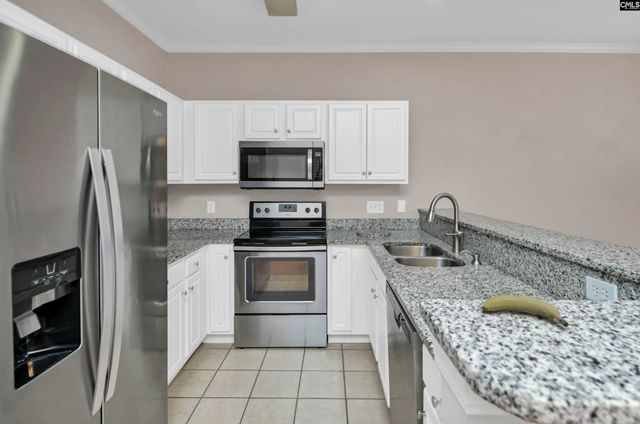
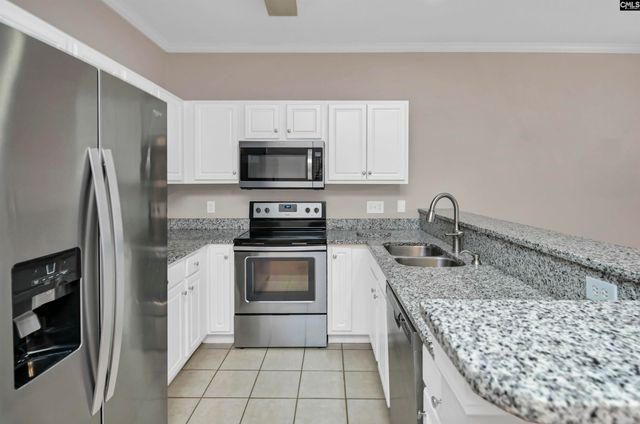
- fruit [481,294,570,328]
